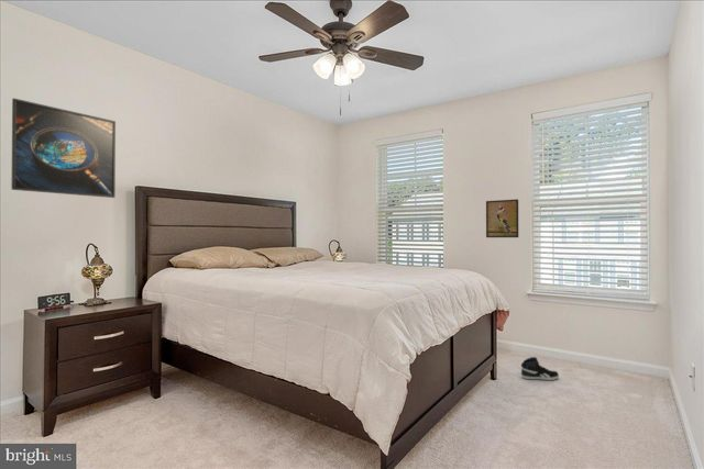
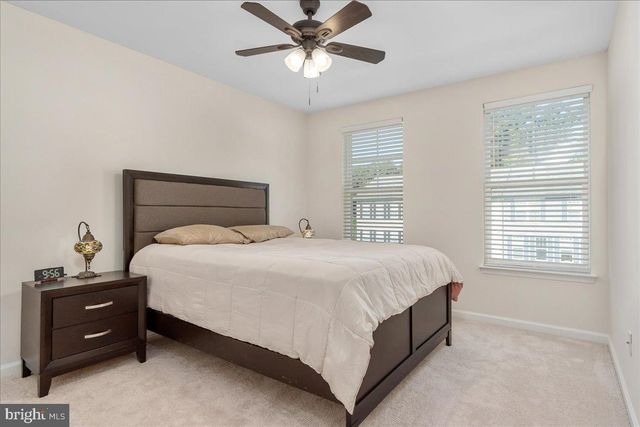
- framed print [485,198,519,238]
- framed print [10,97,117,199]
- sneaker [520,356,560,381]
